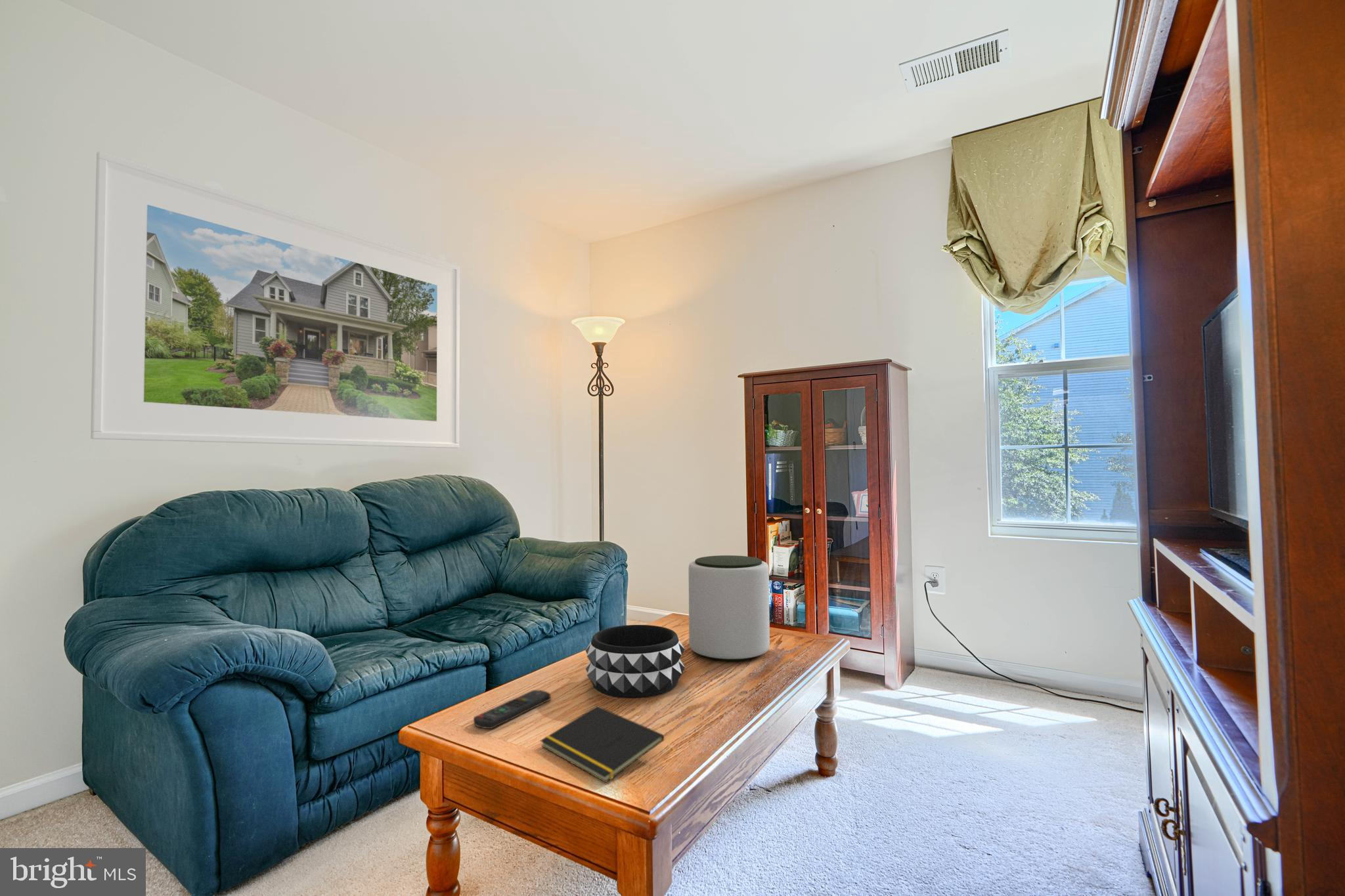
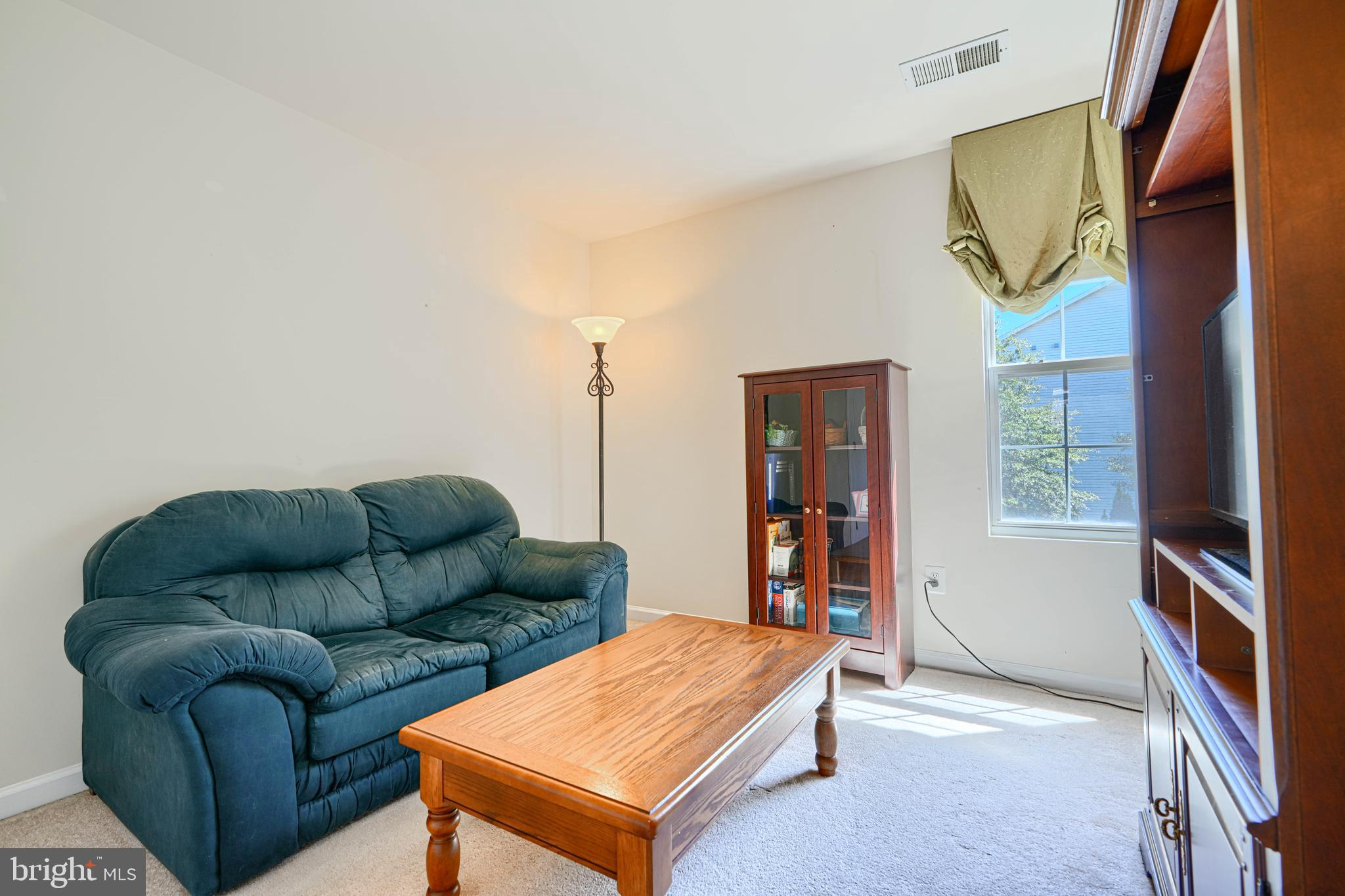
- plant pot [688,555,770,662]
- remote control [473,689,551,729]
- notepad [540,705,665,783]
- decorative bowl [585,624,686,699]
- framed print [90,151,460,449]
